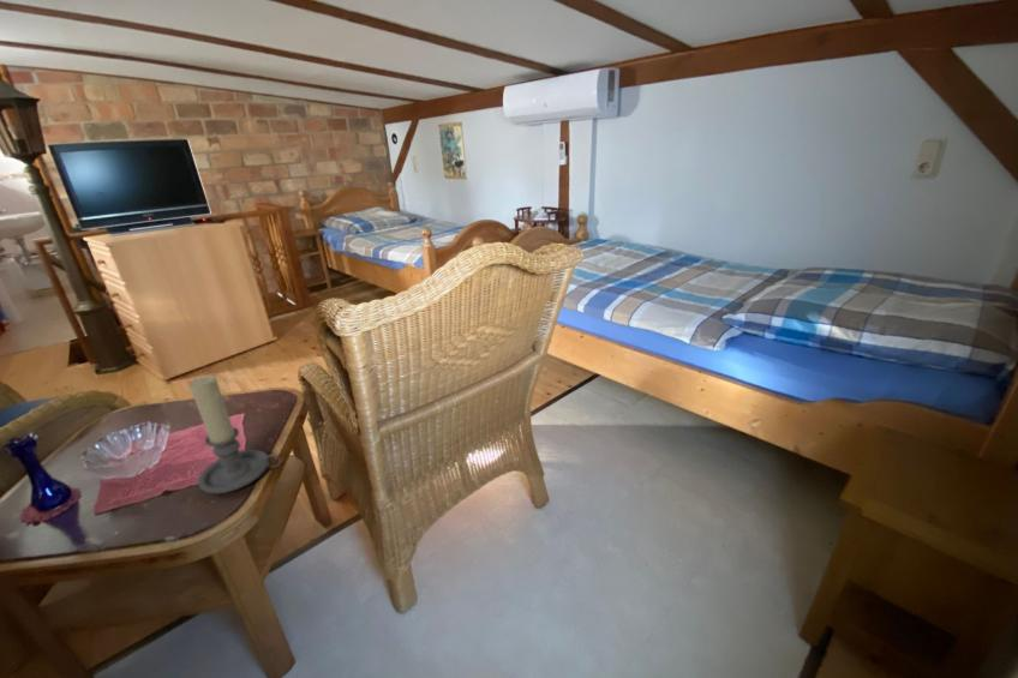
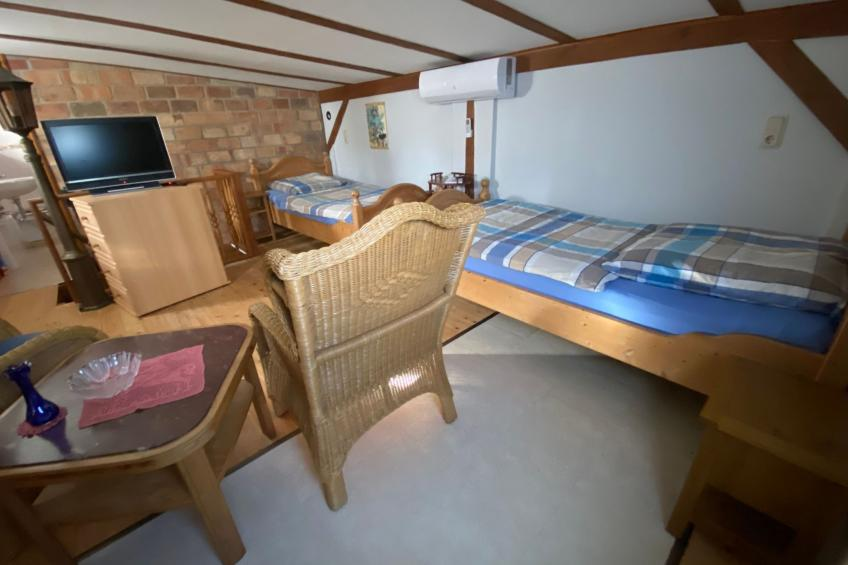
- candle holder [187,374,283,494]
